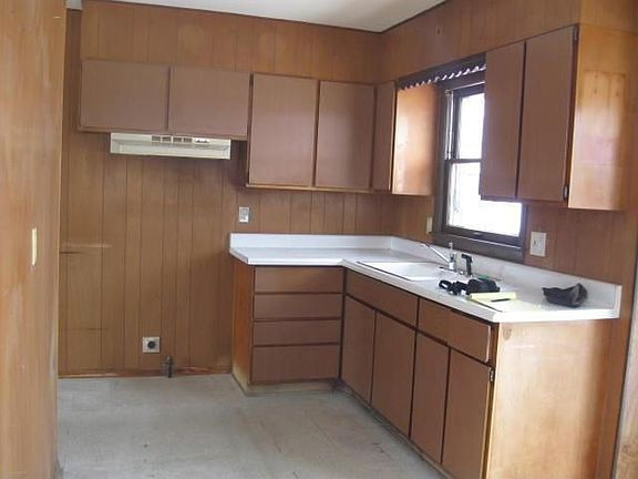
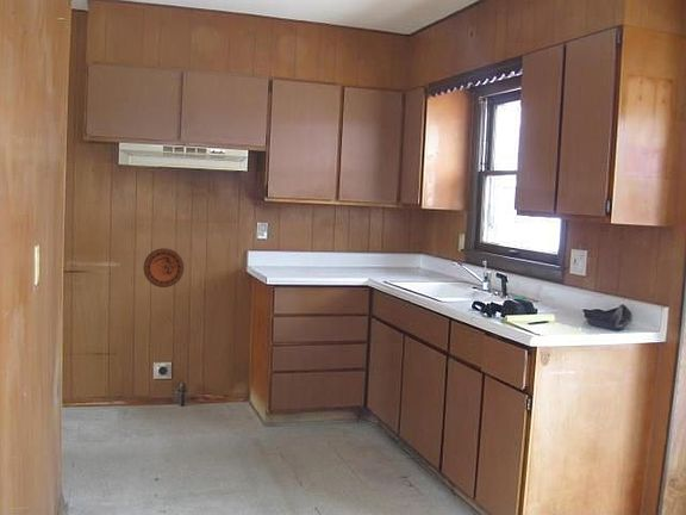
+ decorative plate [143,247,185,288]
